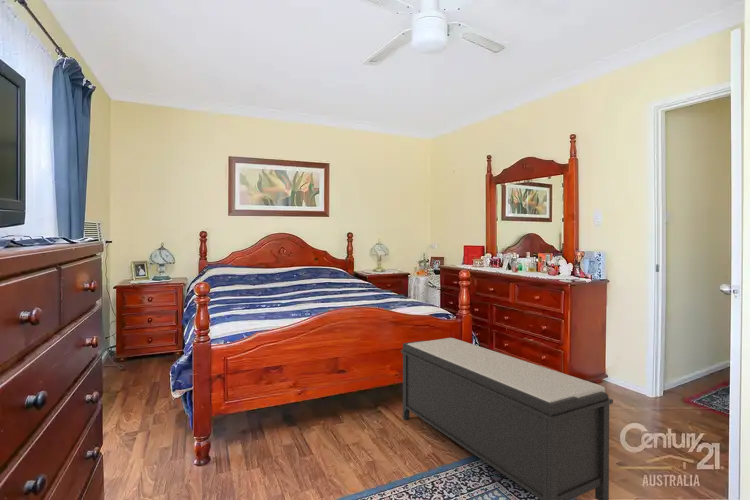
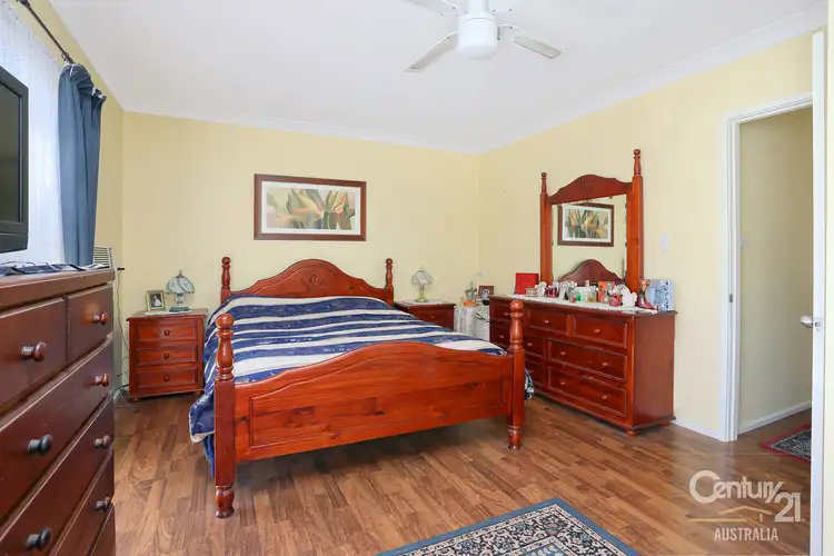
- bench [400,337,614,500]
